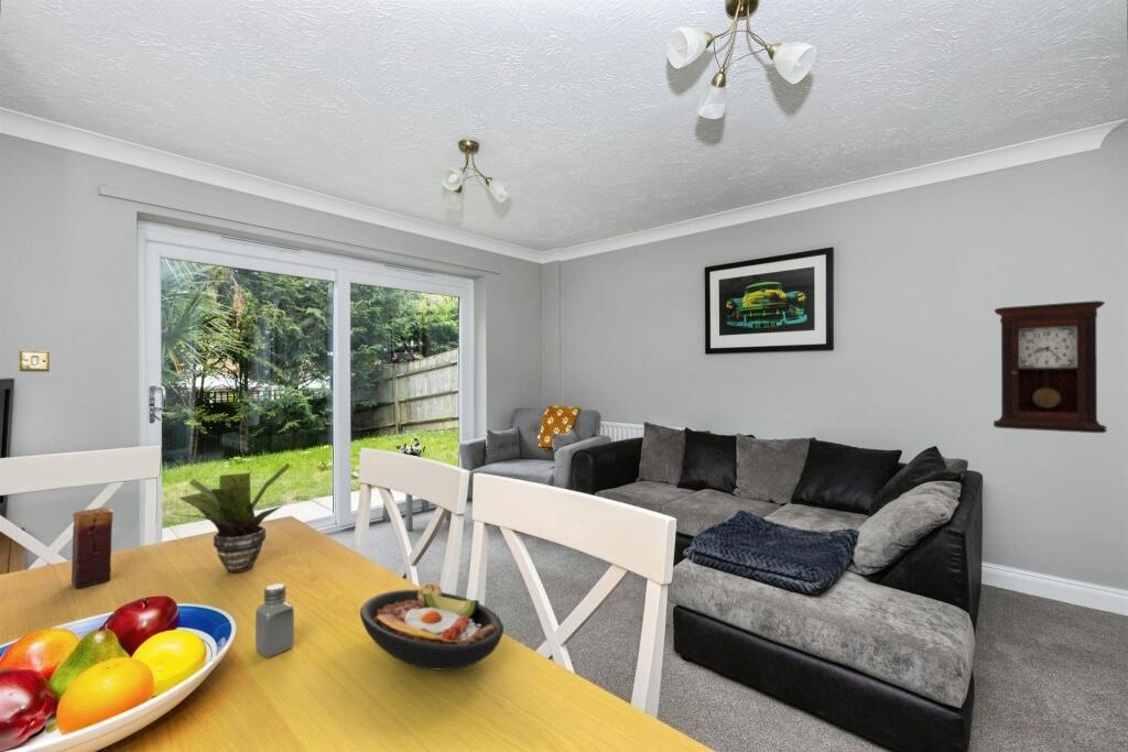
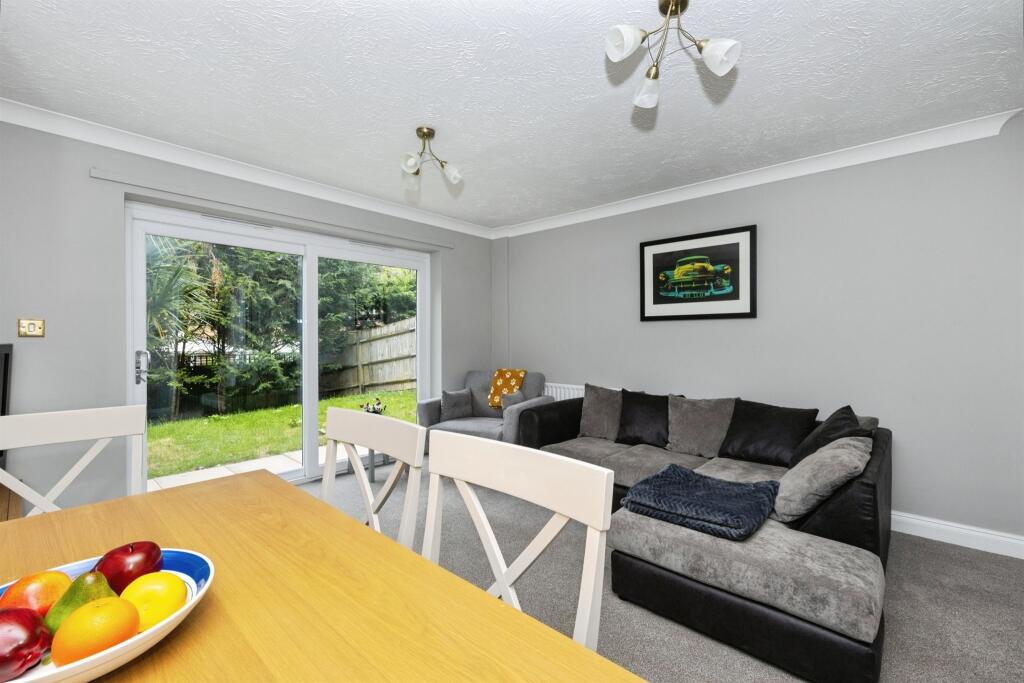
- potted plant [172,462,292,574]
- saltshaker [254,582,295,658]
- candle [70,506,115,589]
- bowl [359,581,505,672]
- pendulum clock [993,299,1108,434]
